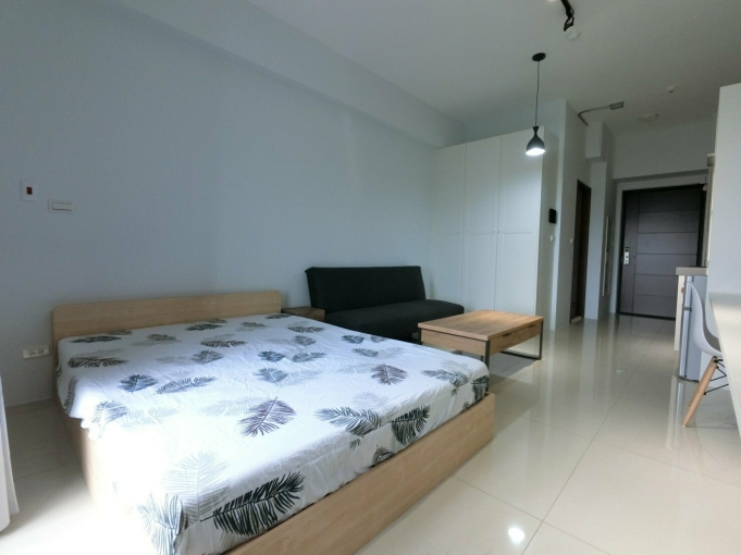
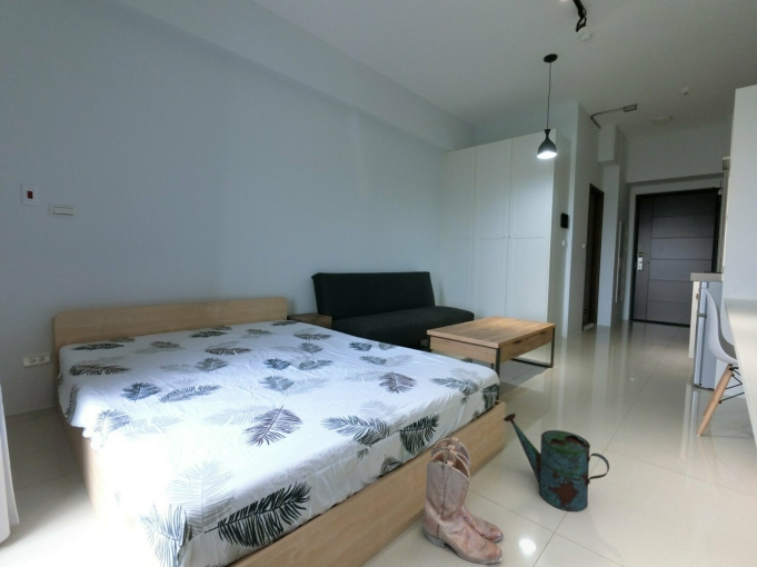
+ watering can [502,412,610,513]
+ boots [422,436,505,566]
